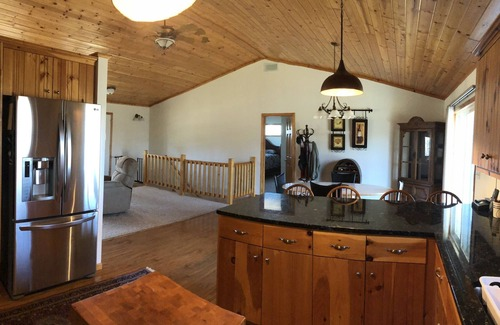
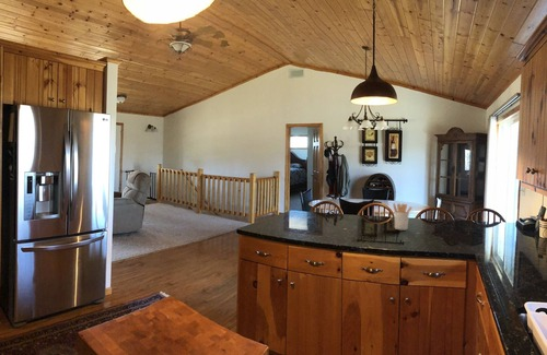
+ utensil holder [392,202,414,230]
